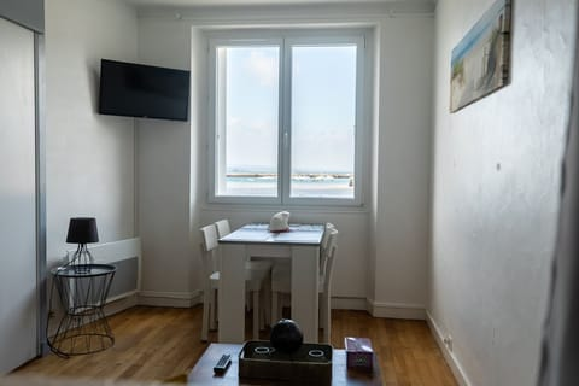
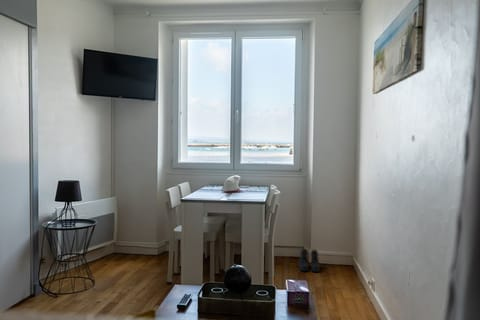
+ boots [298,248,321,273]
